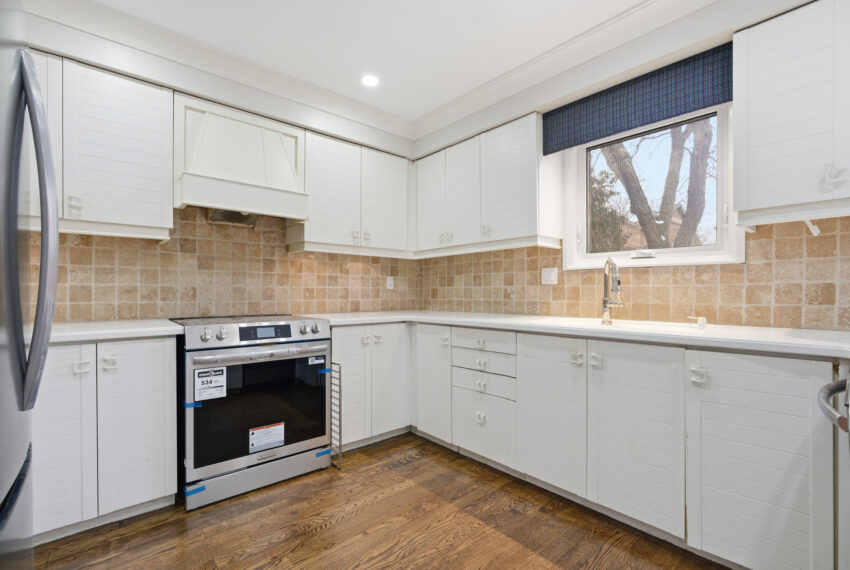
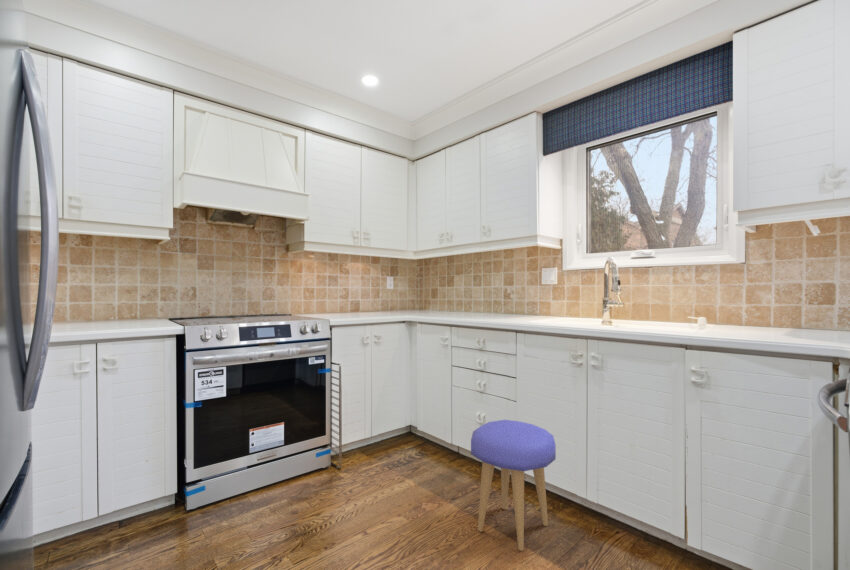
+ stool [470,419,557,552]
